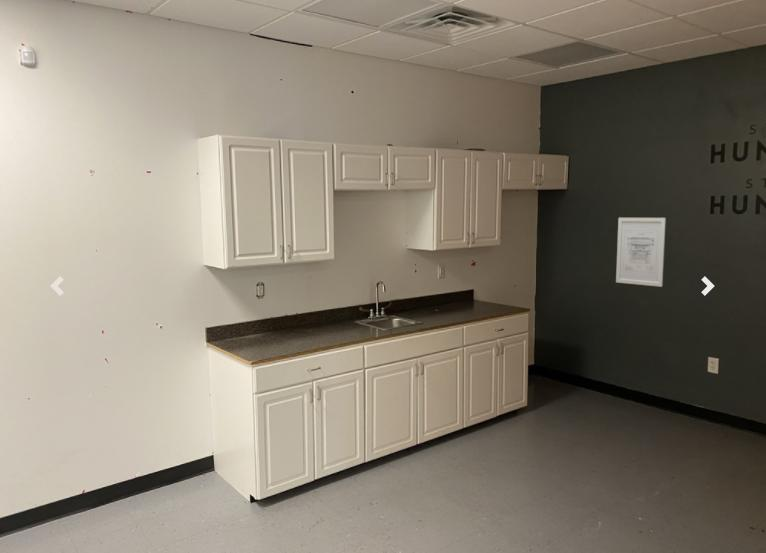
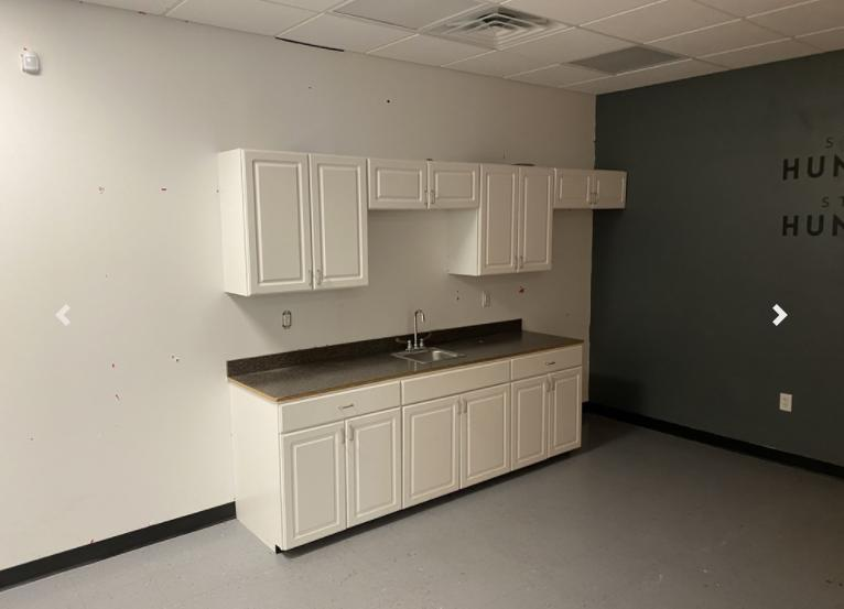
- wall art [615,217,667,288]
